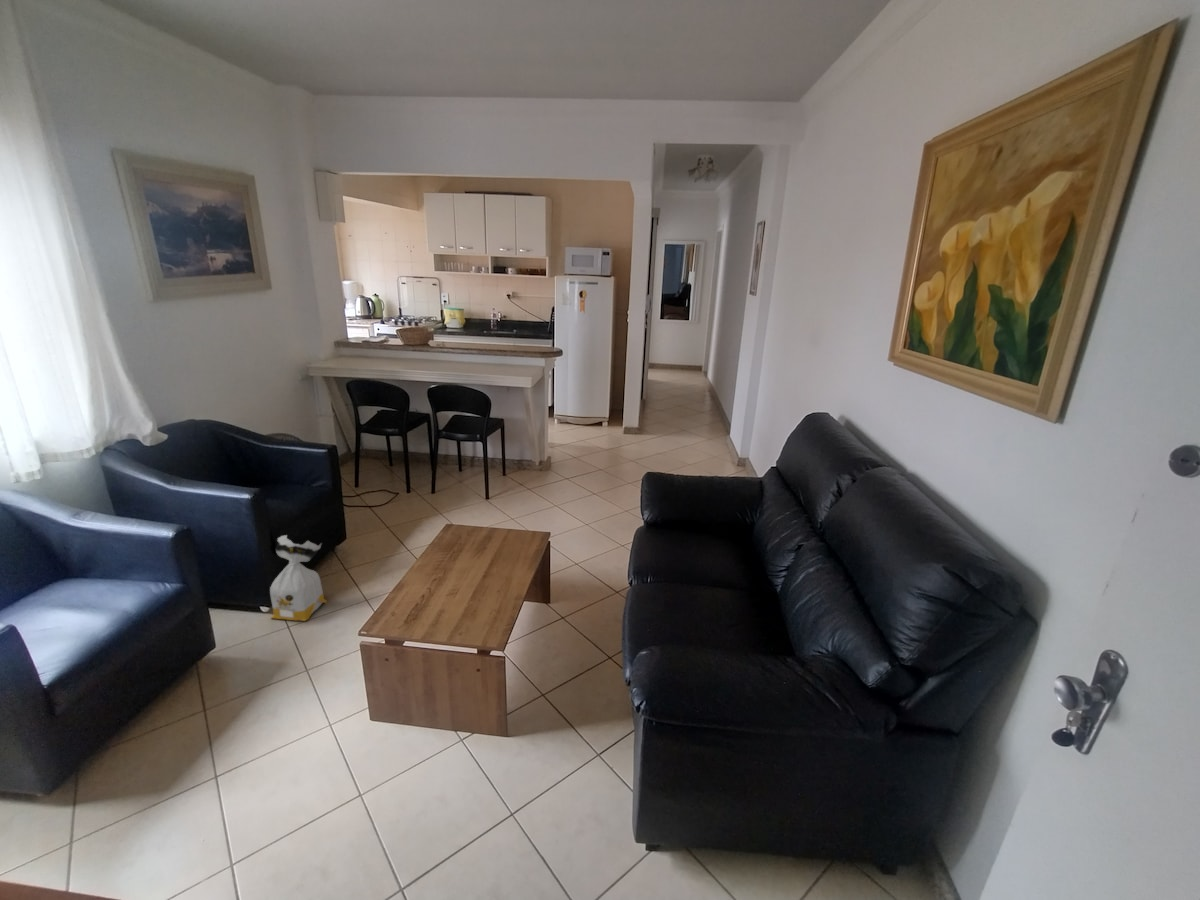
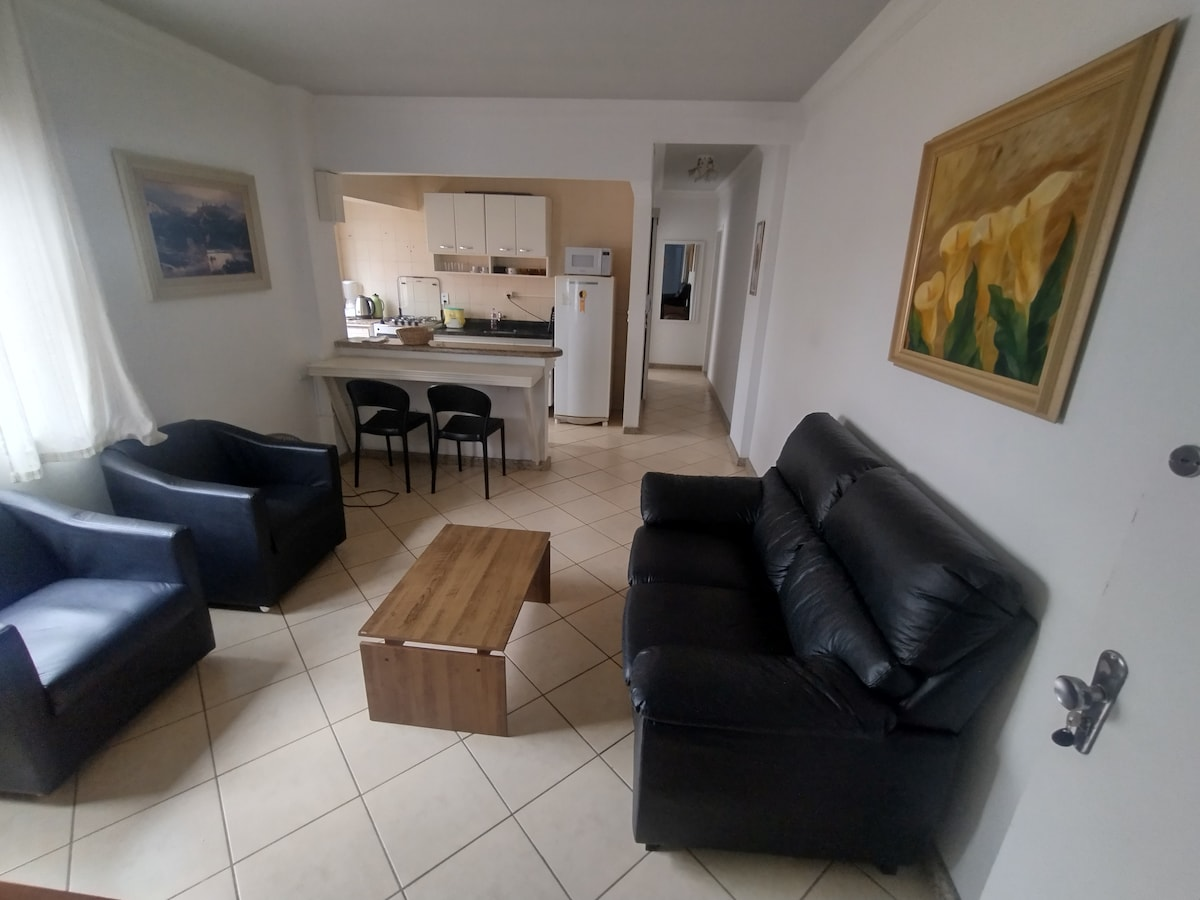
- bag [269,534,328,622]
